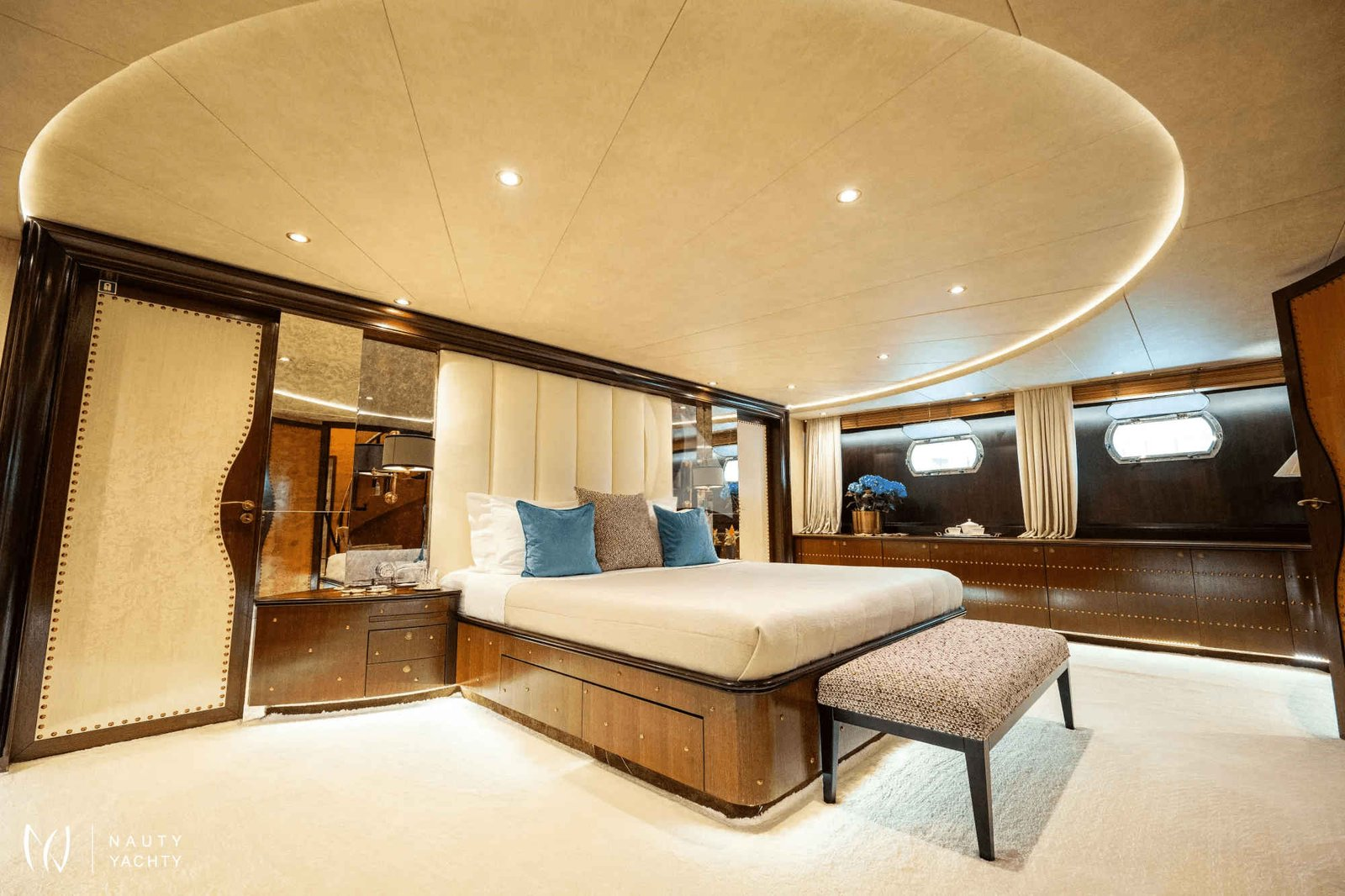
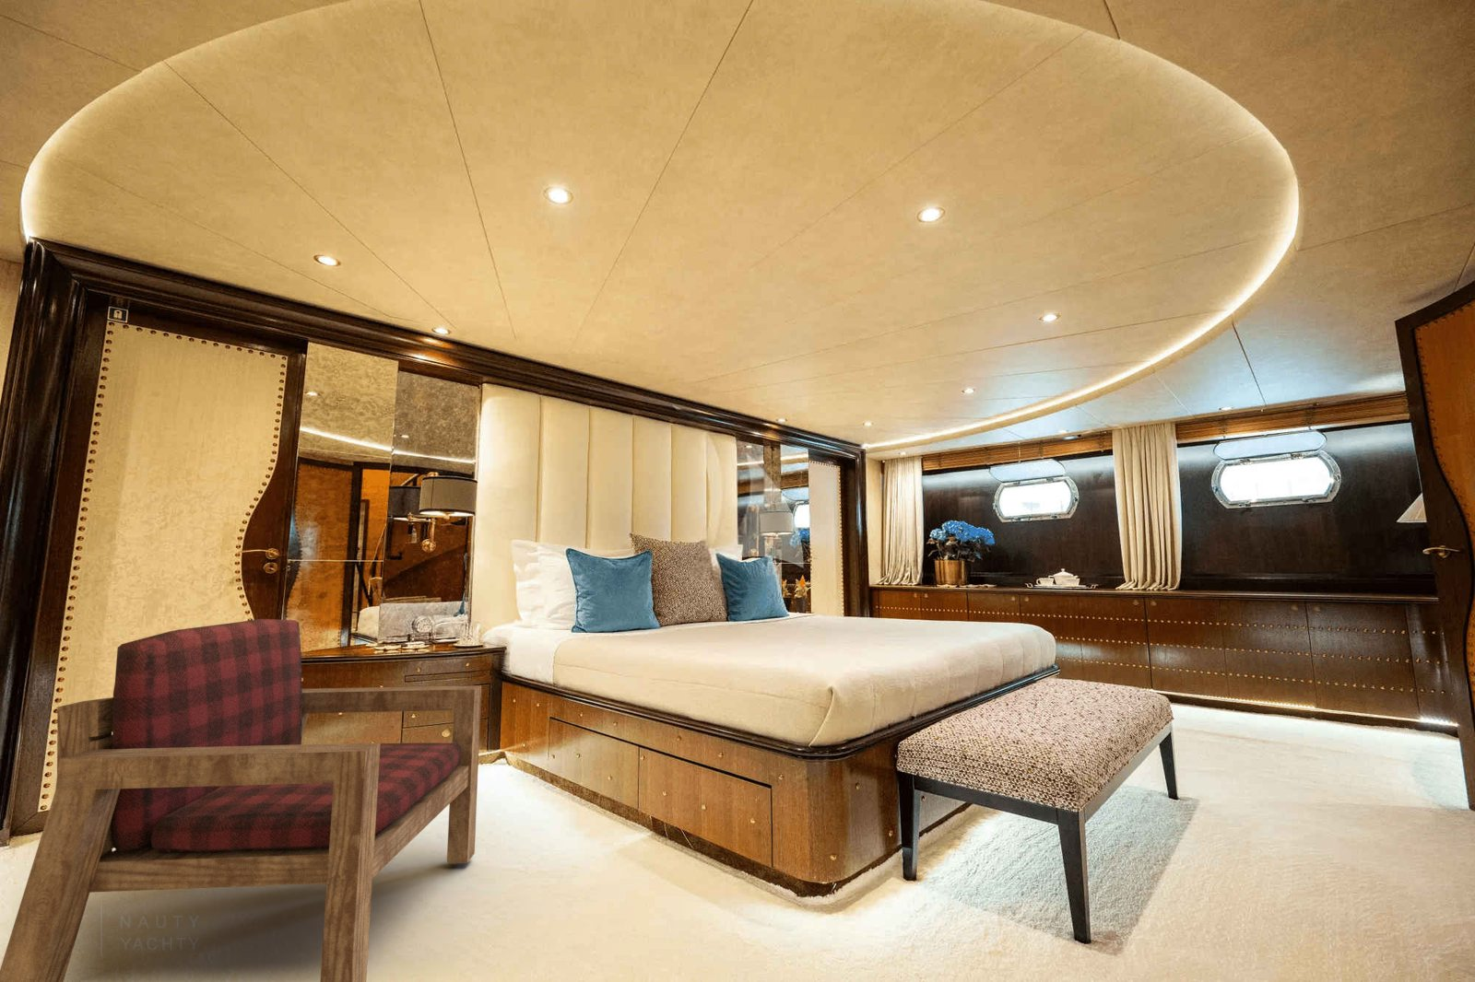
+ armchair [0,618,483,982]
